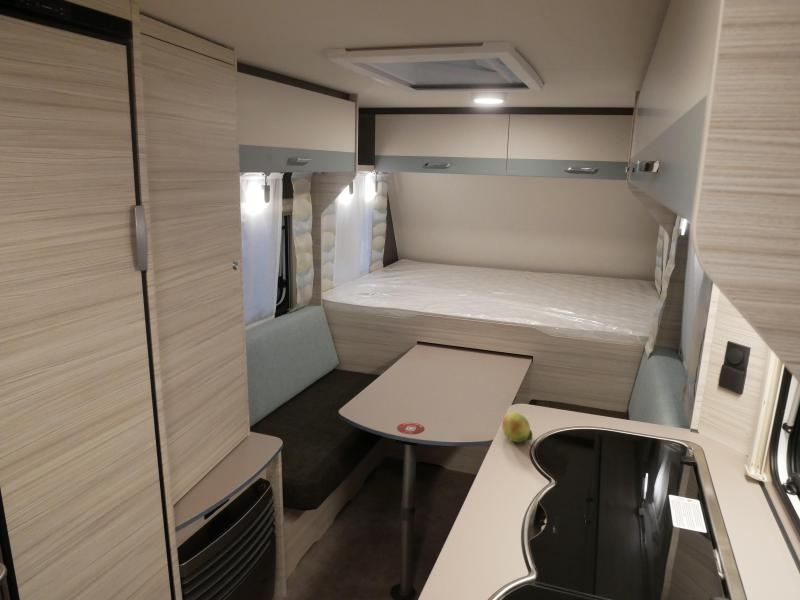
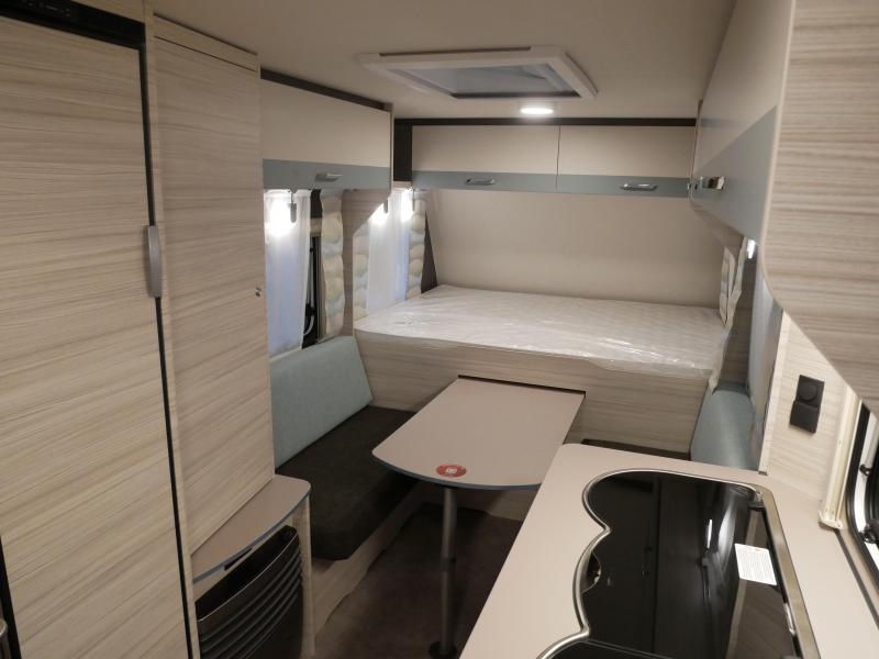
- fruit [501,411,533,443]
